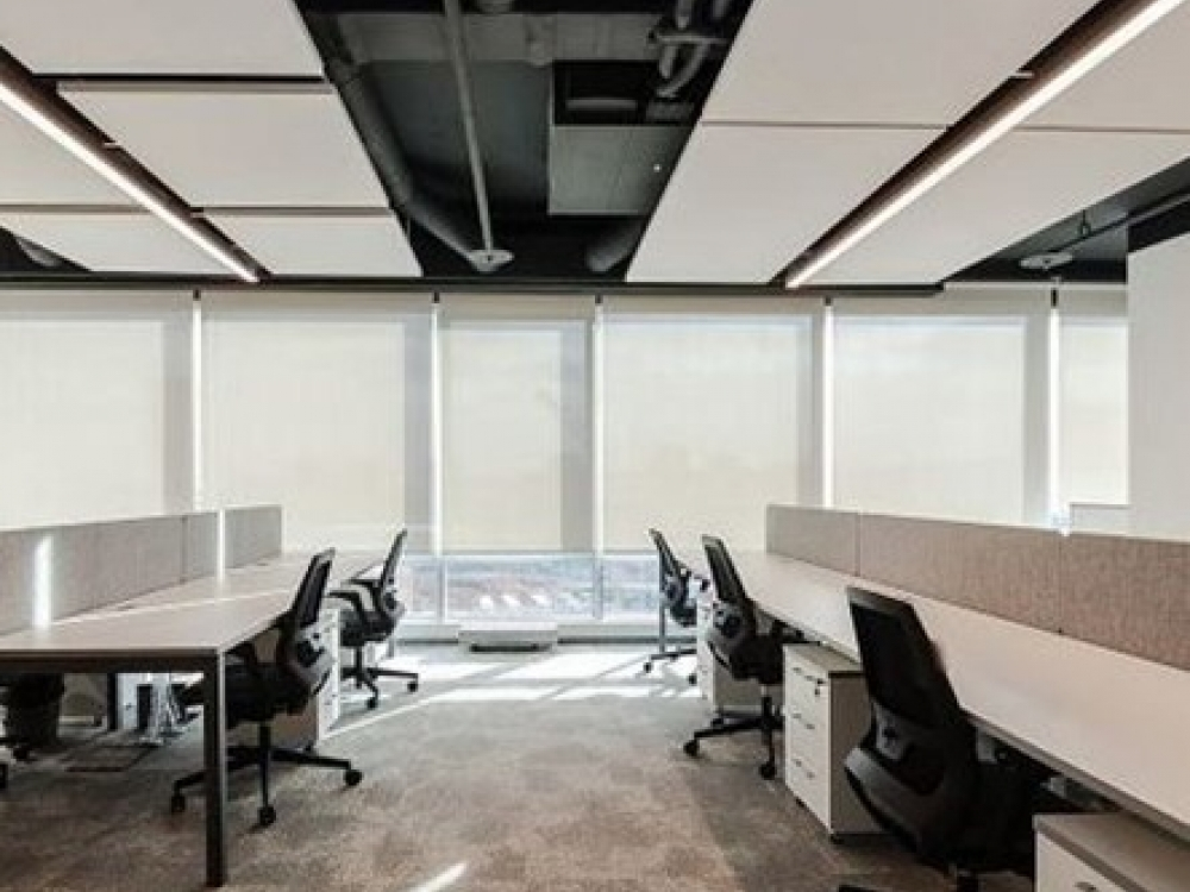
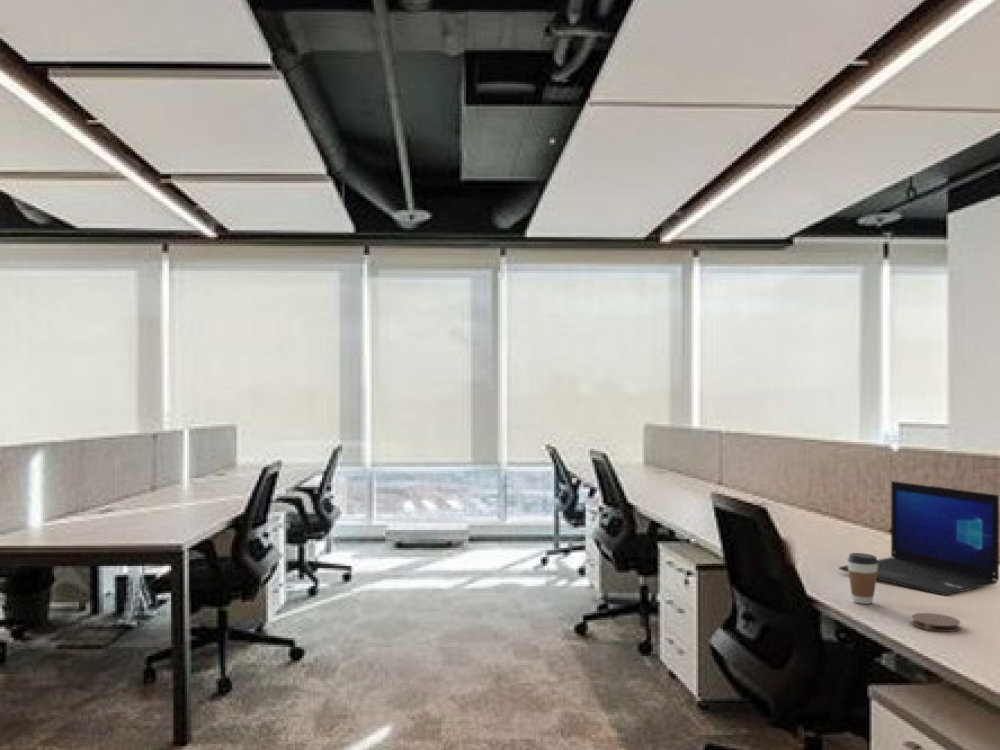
+ laptop [838,480,1000,596]
+ coaster [910,612,962,633]
+ coffee cup [846,552,878,605]
